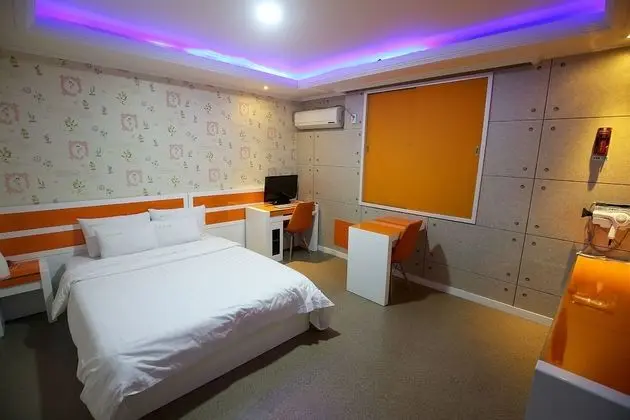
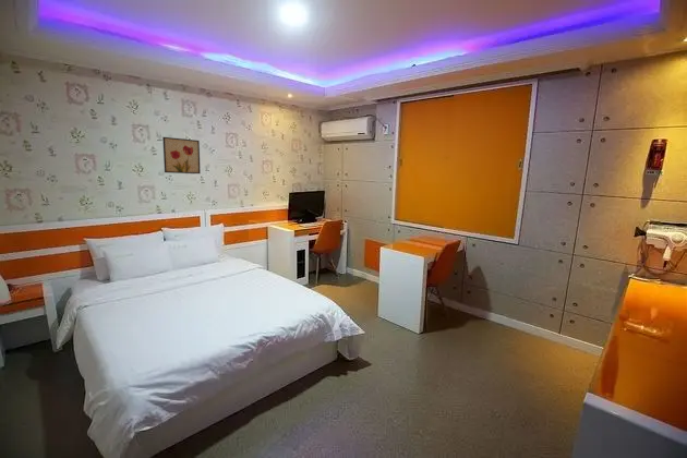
+ wall art [161,136,202,174]
